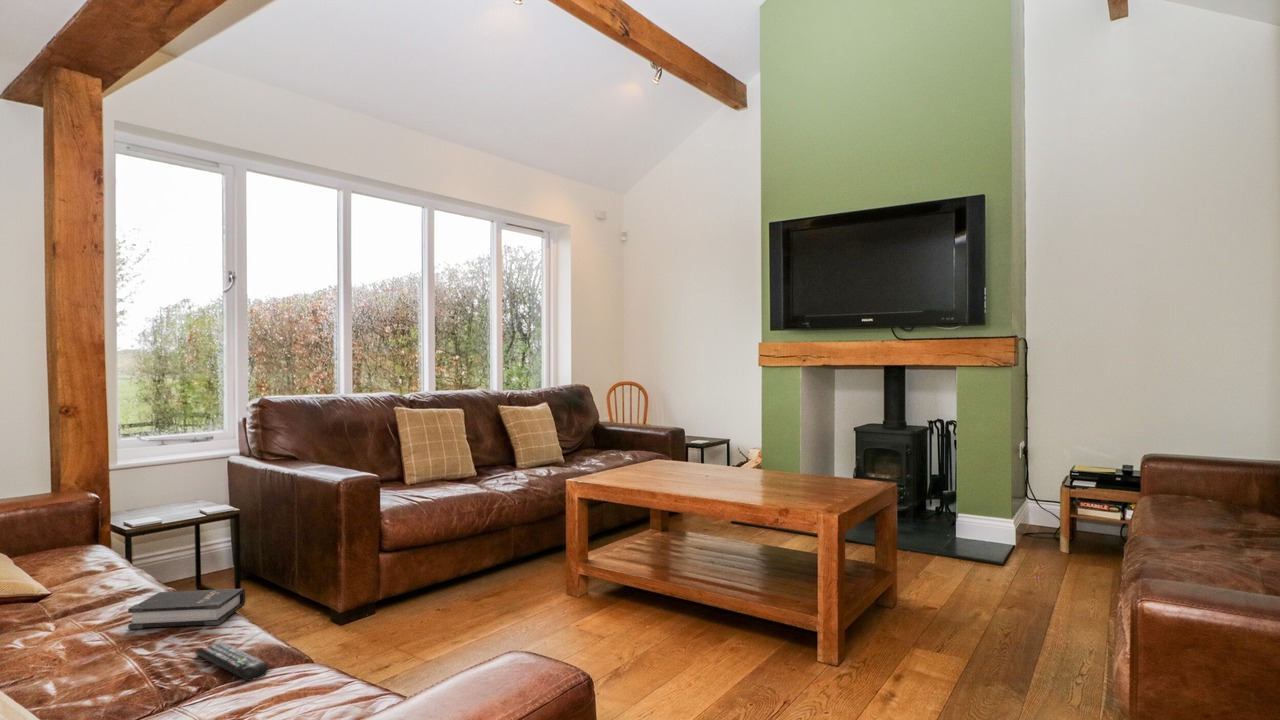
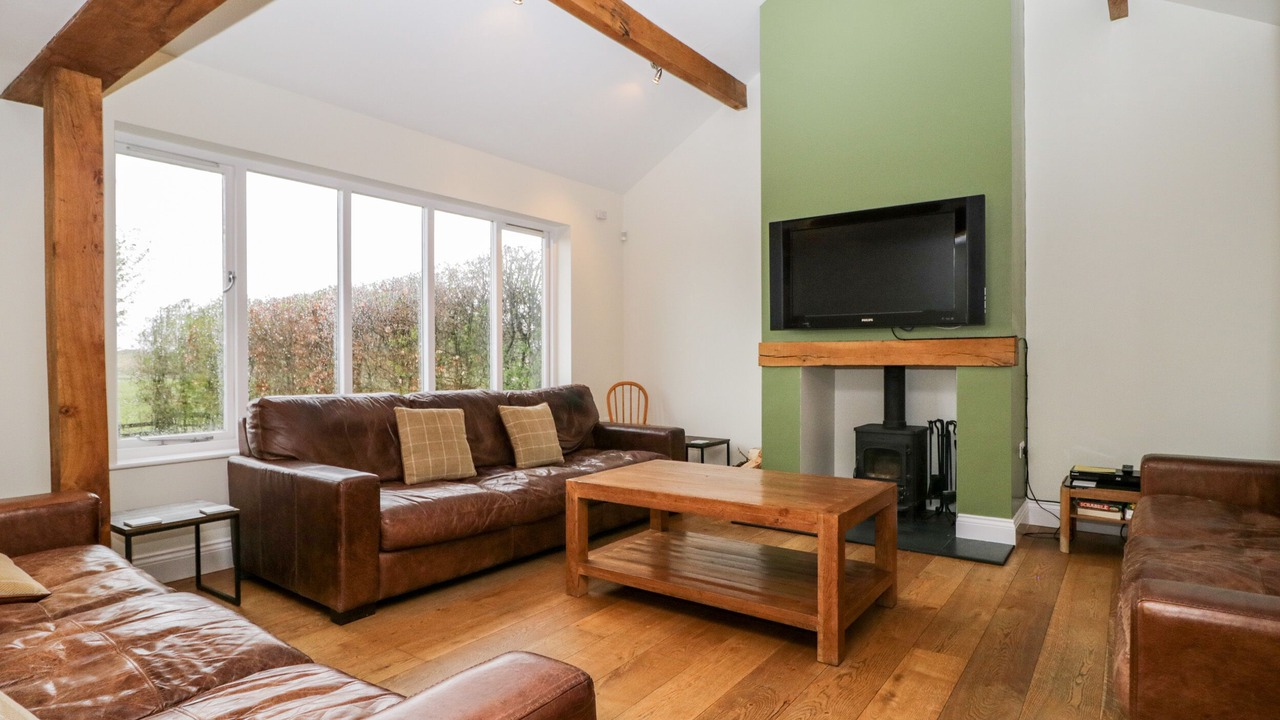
- remote control [194,641,269,682]
- hardback book [127,588,246,630]
